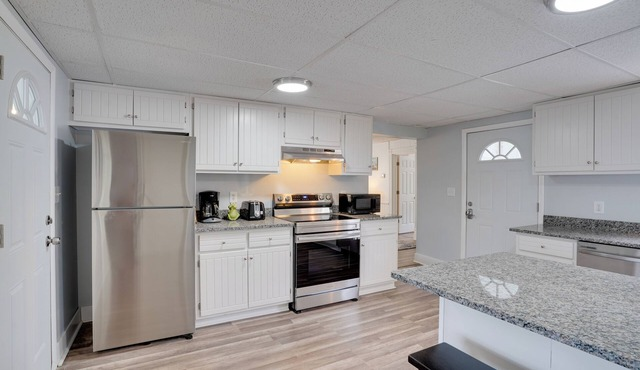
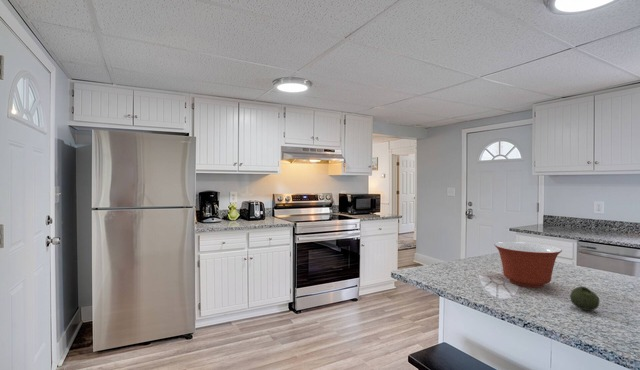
+ fruit [569,285,600,312]
+ mixing bowl [493,241,563,288]
